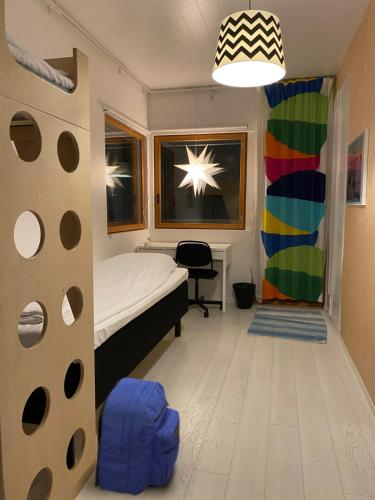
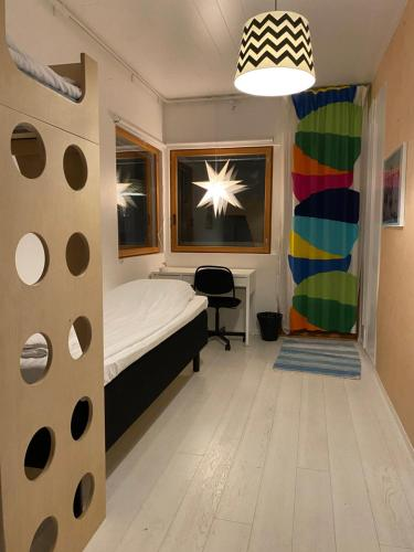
- backpack [94,377,181,497]
